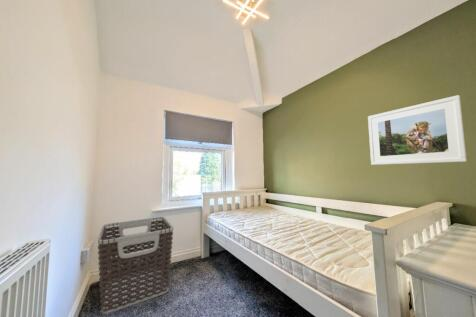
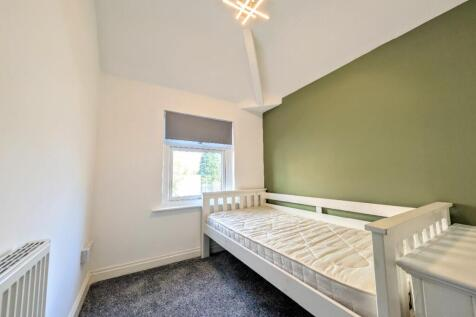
- clothes hamper [97,216,174,315]
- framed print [367,94,468,166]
